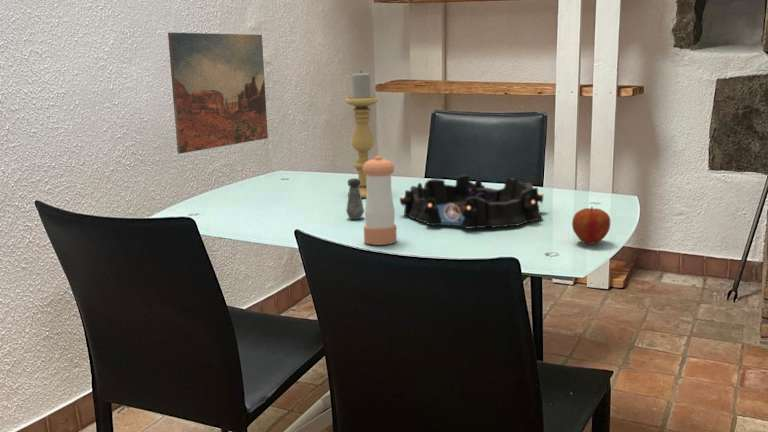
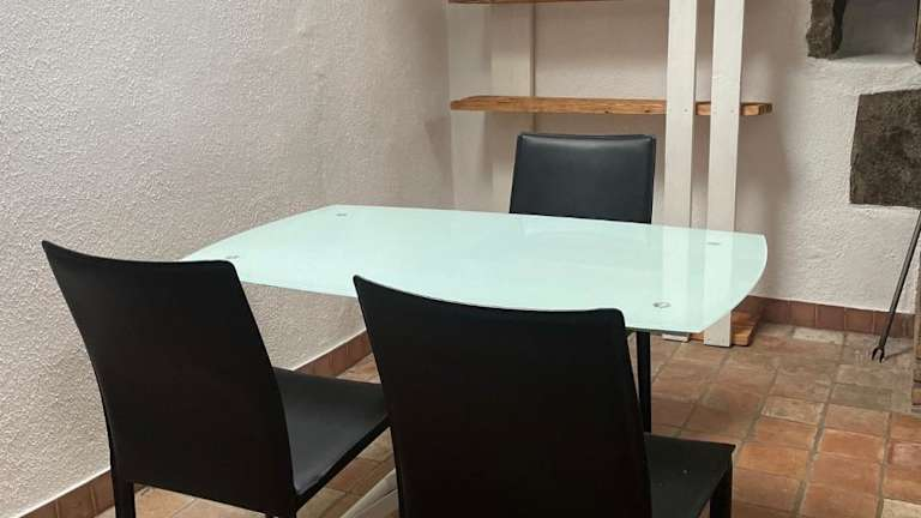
- decorative bowl [399,174,544,229]
- pepper shaker [362,155,398,246]
- candle holder [345,70,379,199]
- wall art [167,32,269,155]
- salt shaker [345,177,365,220]
- apple [571,206,611,245]
